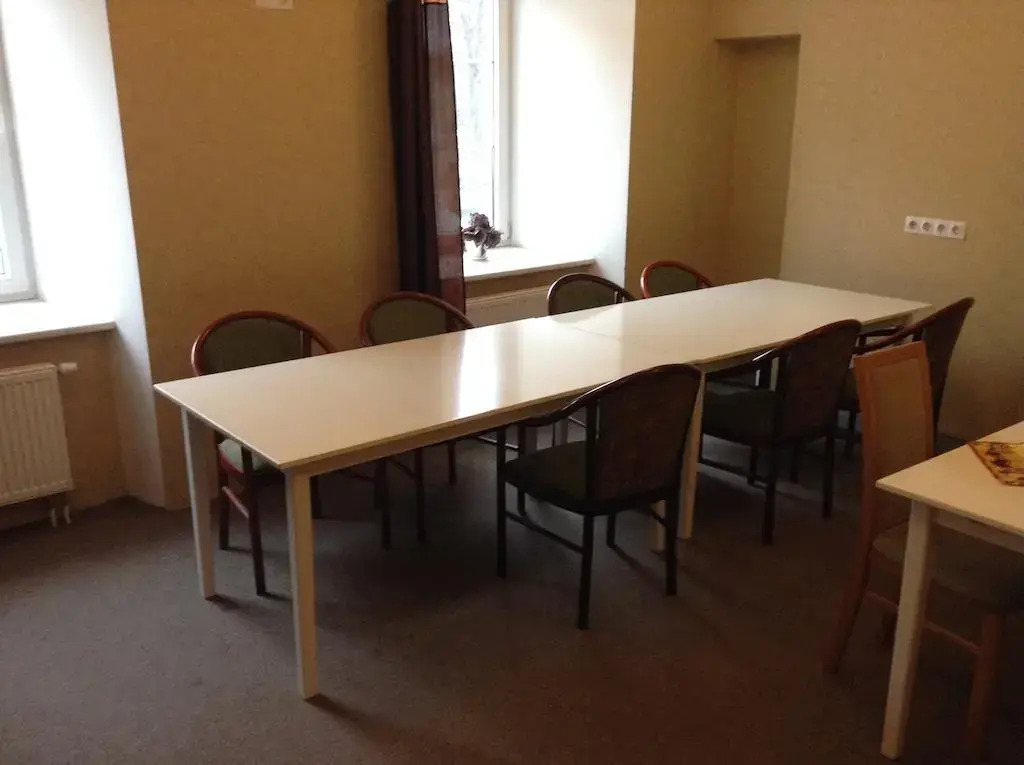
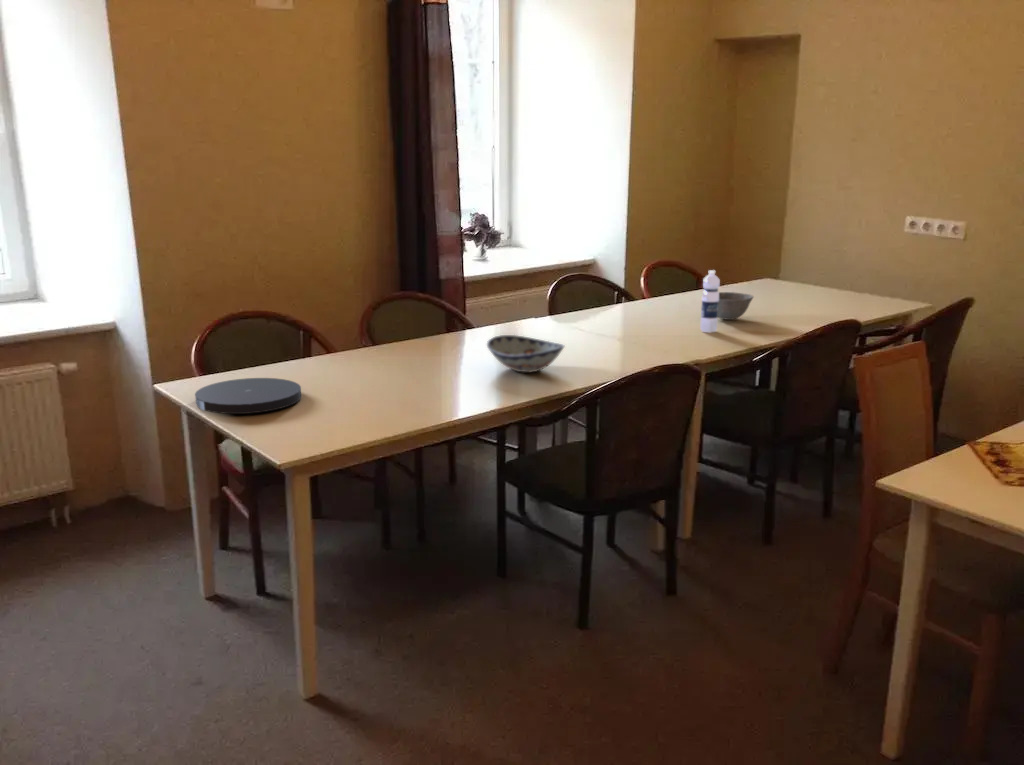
+ bowl [718,291,755,321]
+ decorative bowl [486,334,566,374]
+ plate [194,377,302,415]
+ water bottle [699,269,721,333]
